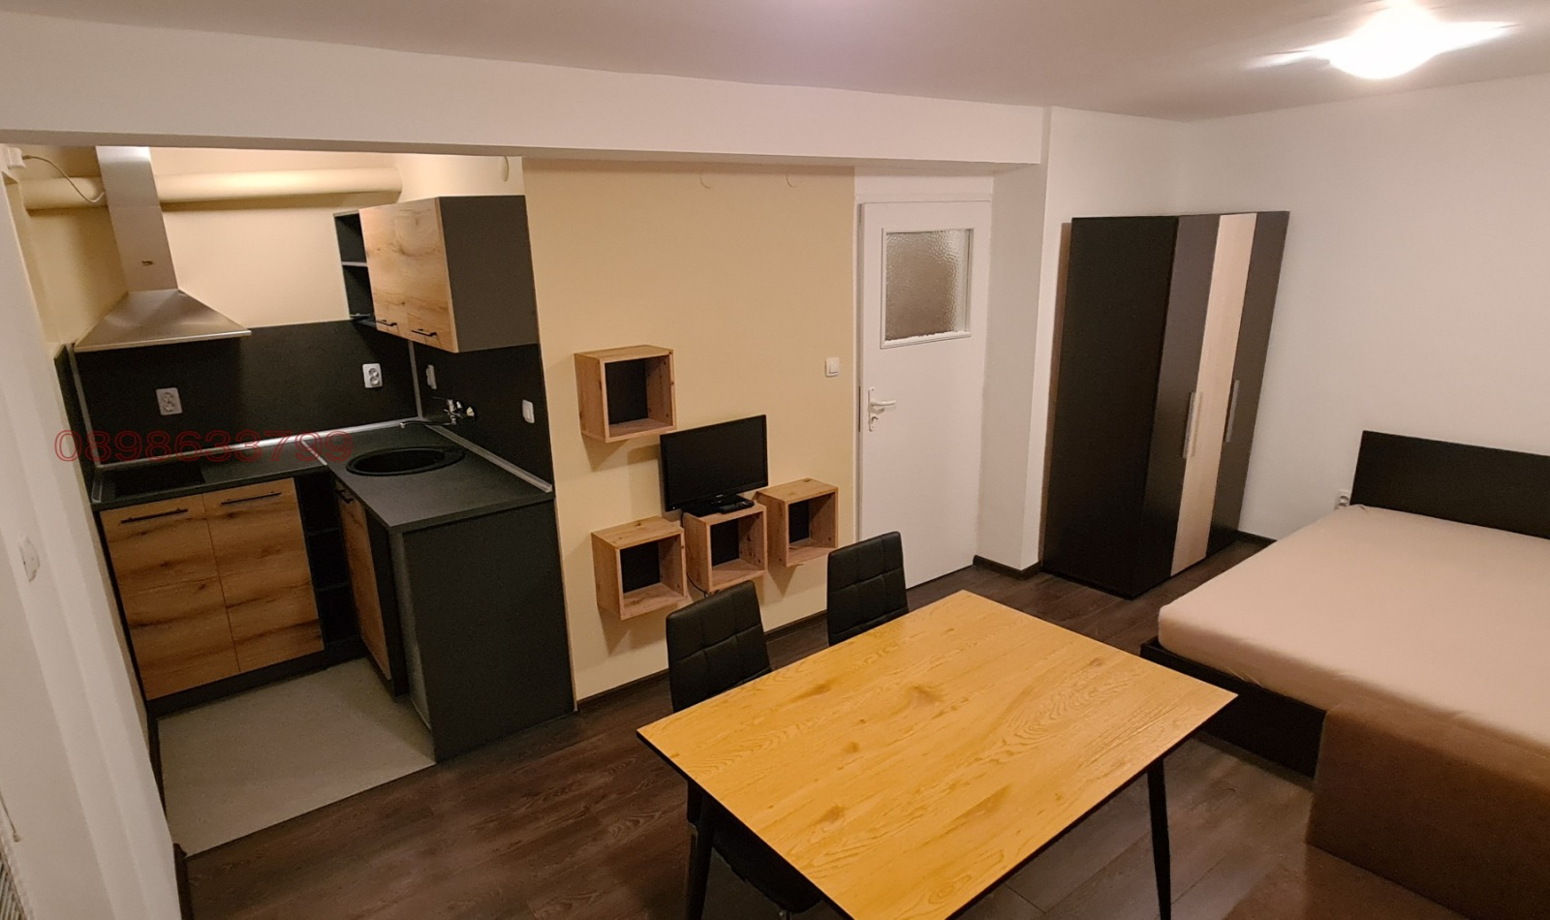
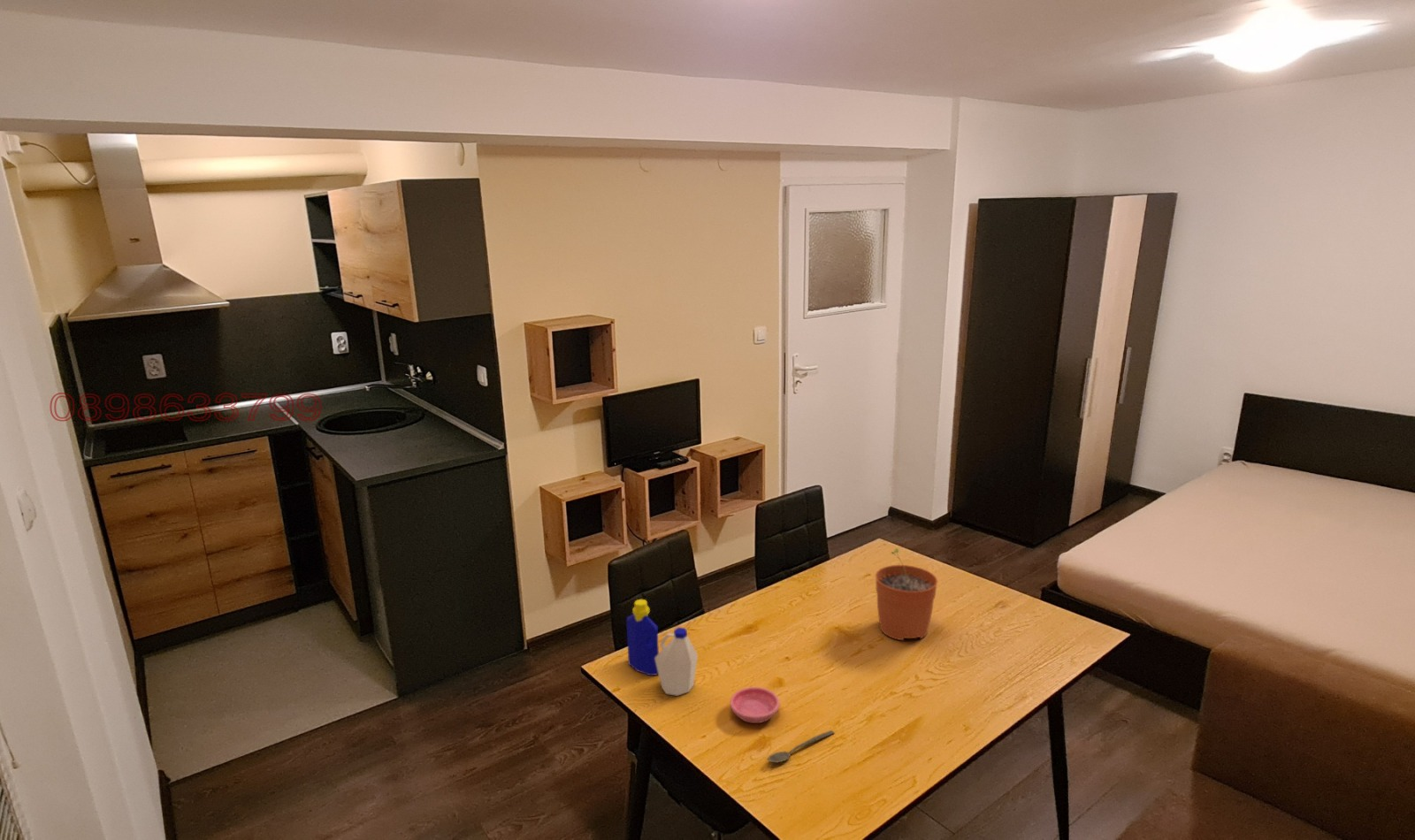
+ plant pot [875,547,938,641]
+ bottle [625,599,699,697]
+ saucer [730,686,781,724]
+ spoon [767,729,835,763]
